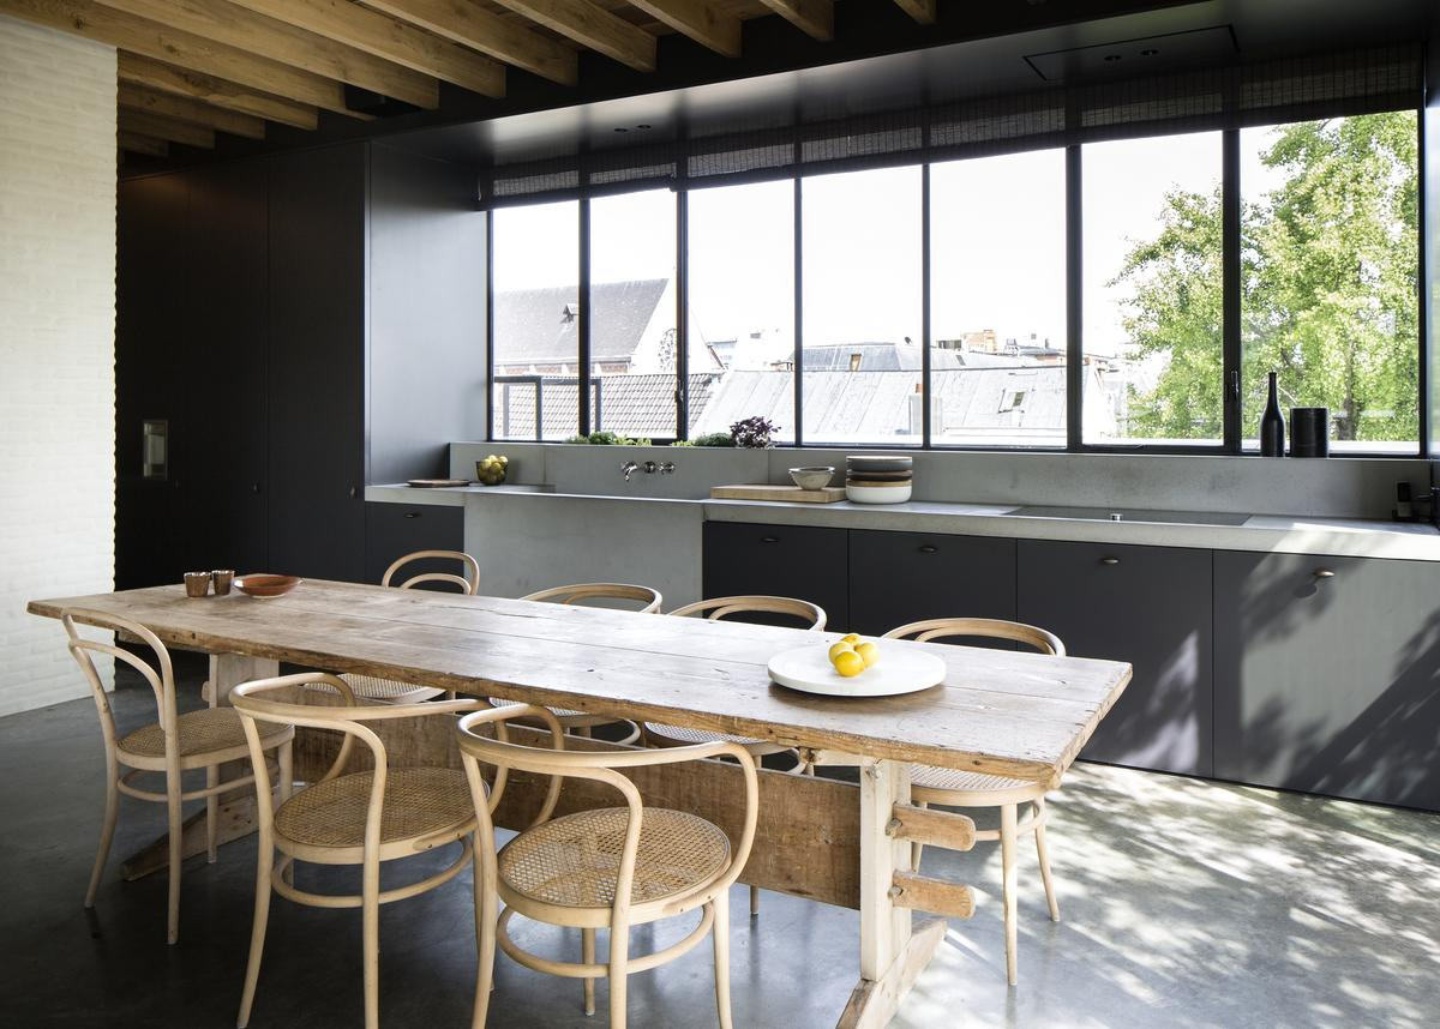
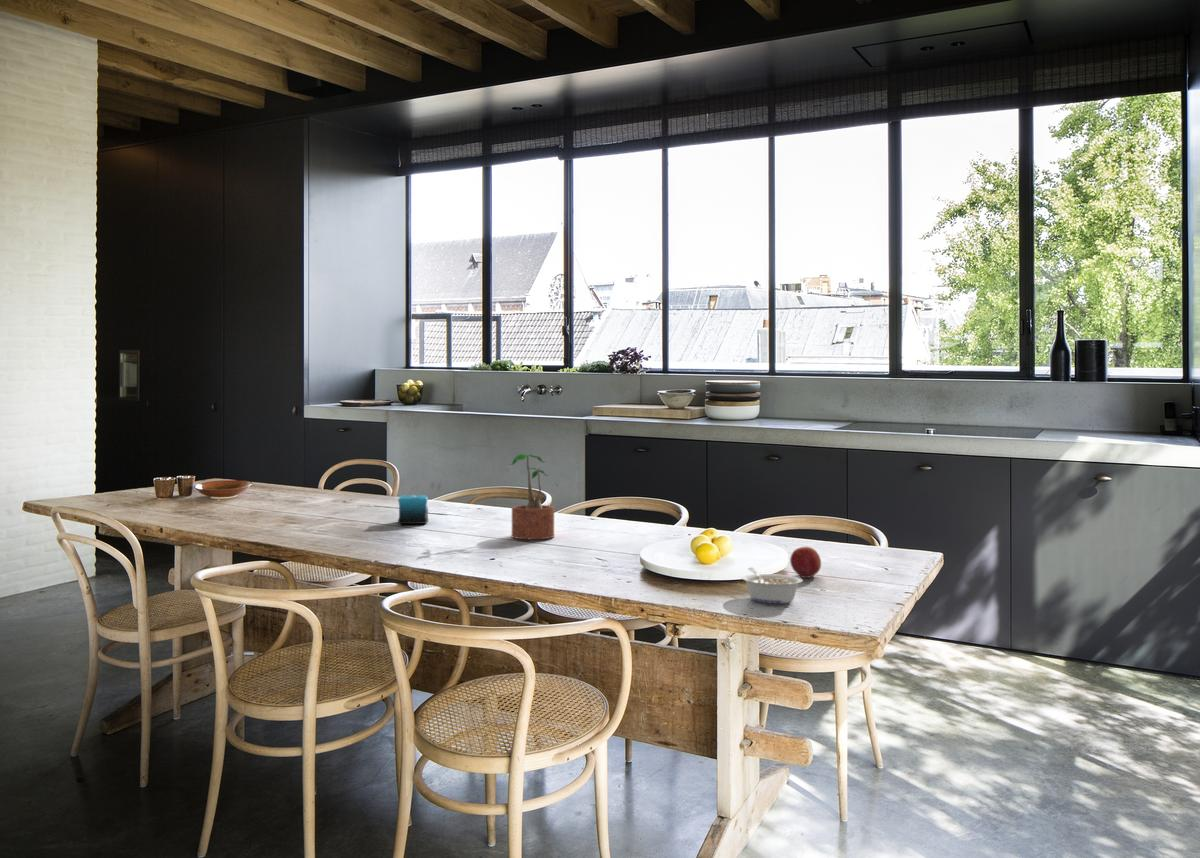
+ candle [397,494,429,525]
+ legume [741,566,804,604]
+ potted plant [508,453,555,540]
+ fruit [789,546,822,579]
